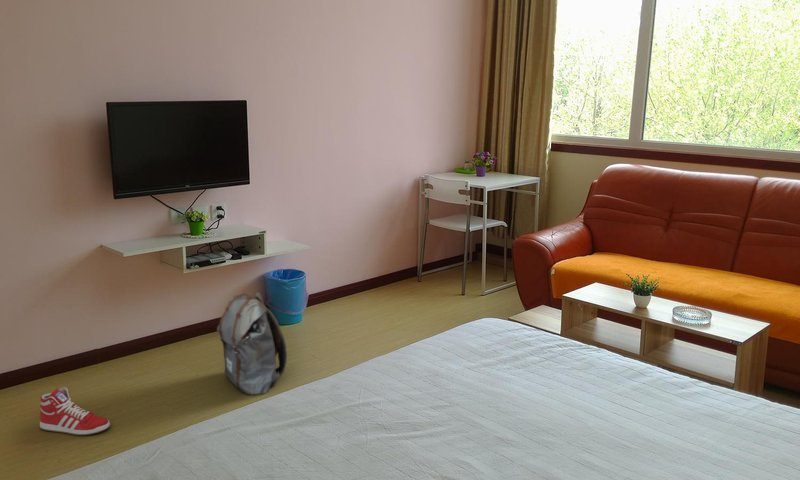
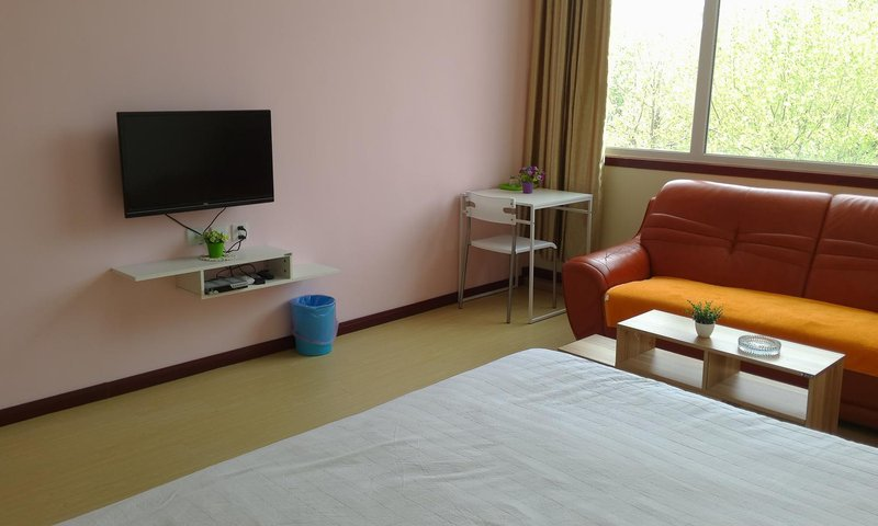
- backpack [216,291,288,395]
- sneaker [39,387,111,436]
